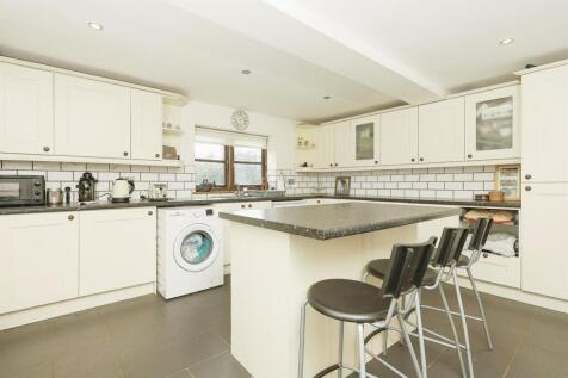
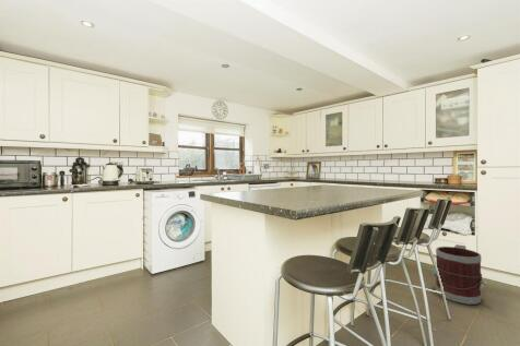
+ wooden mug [433,243,489,306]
